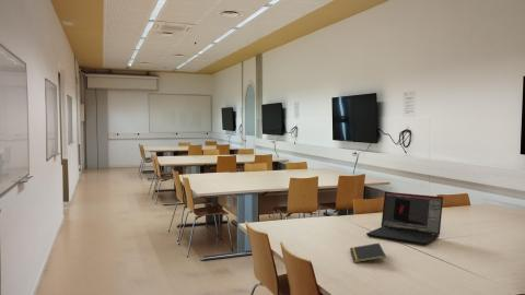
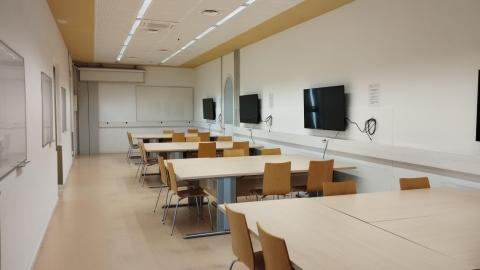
- laptop [365,191,444,246]
- notepad [349,243,387,263]
